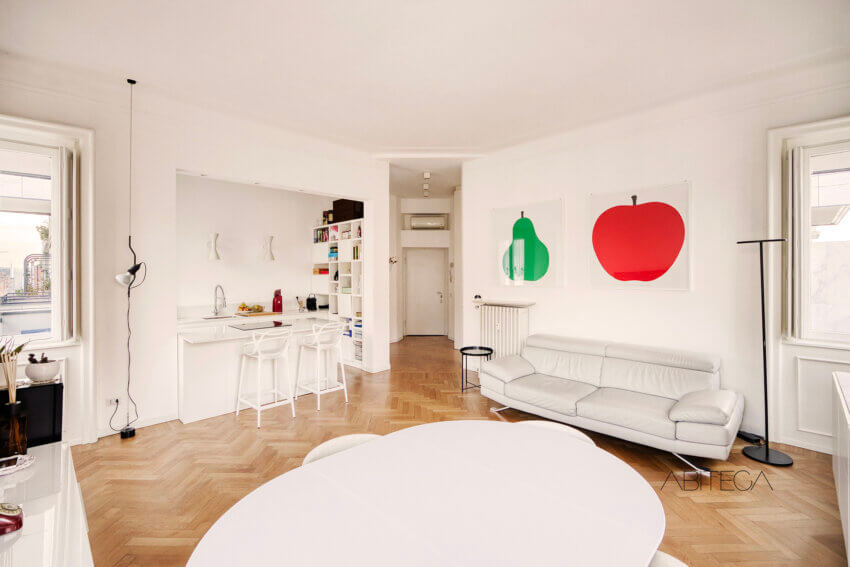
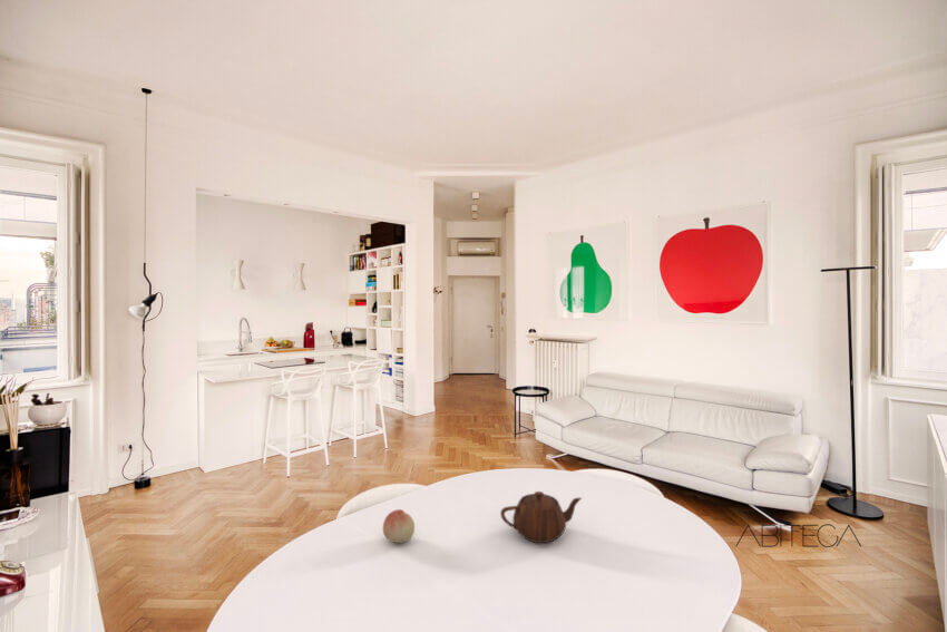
+ fruit [382,508,416,544]
+ teapot [499,490,583,544]
